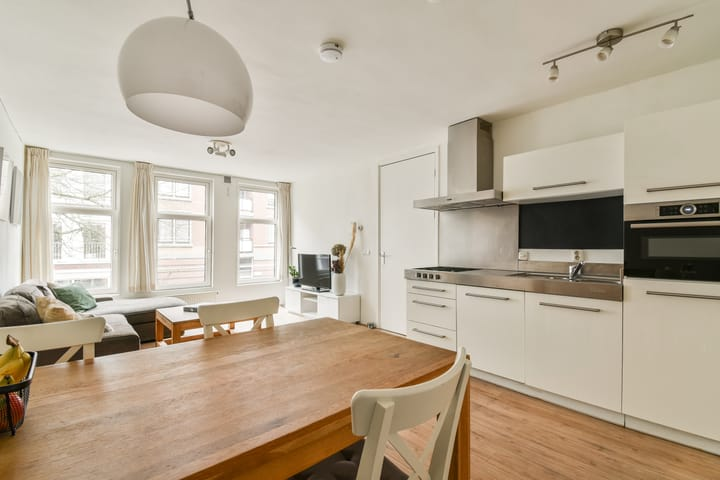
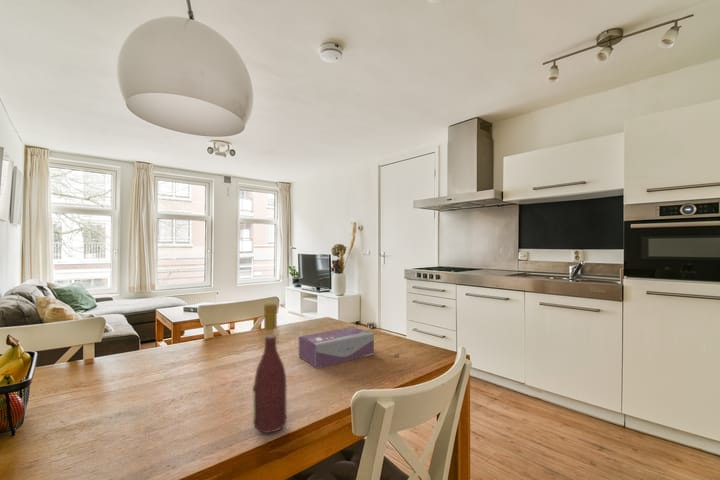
+ wine bottle [252,302,287,434]
+ tissue box [298,326,375,369]
